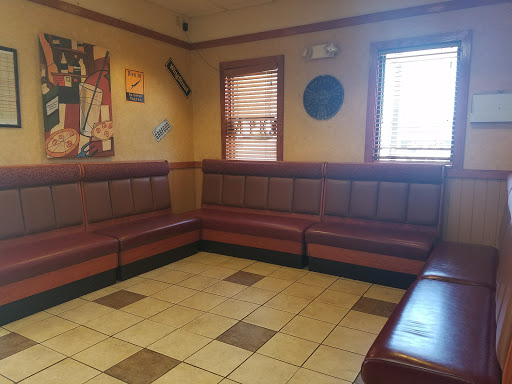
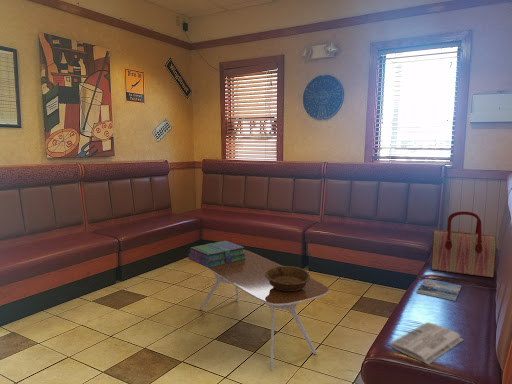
+ coffee table [199,248,330,371]
+ stack of books [187,240,246,268]
+ magazine [415,278,462,302]
+ decorative bowl [265,265,311,291]
+ handbag [430,211,497,278]
+ newspaper [389,321,464,365]
